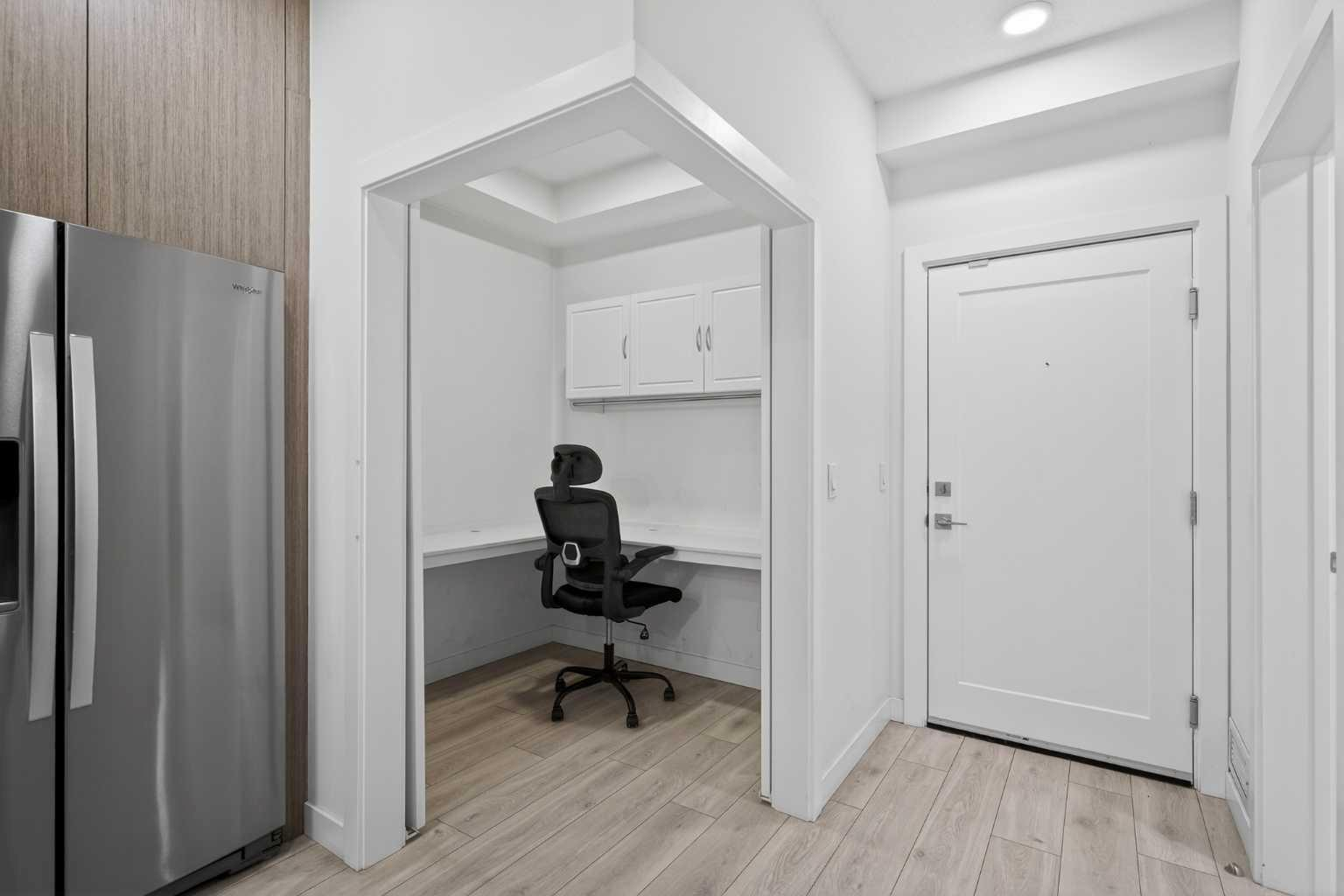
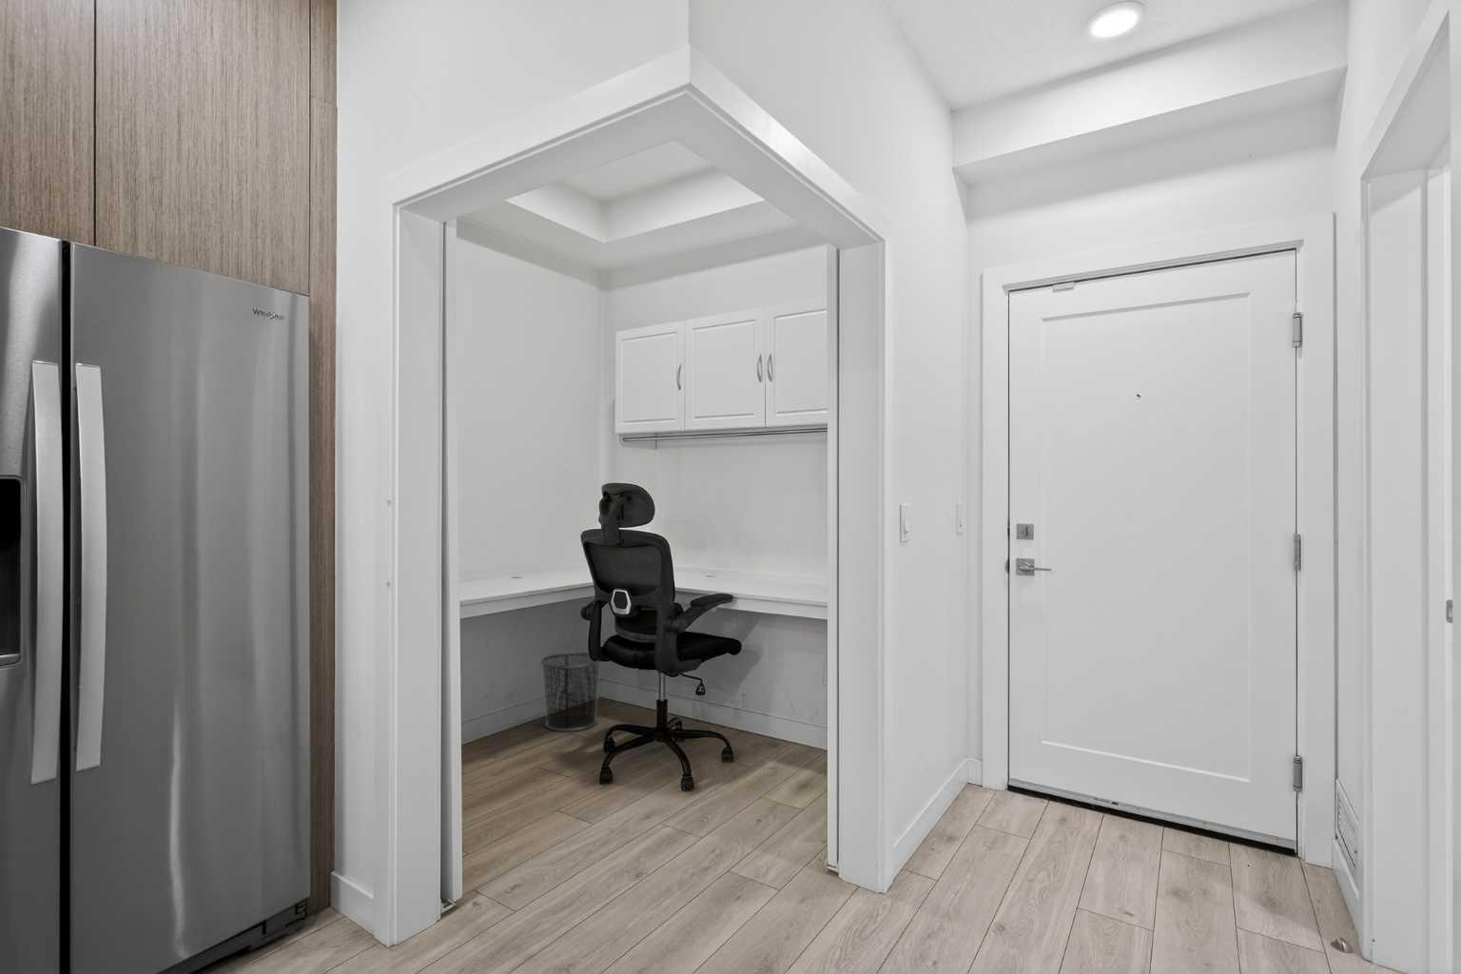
+ waste bin [539,651,601,733]
